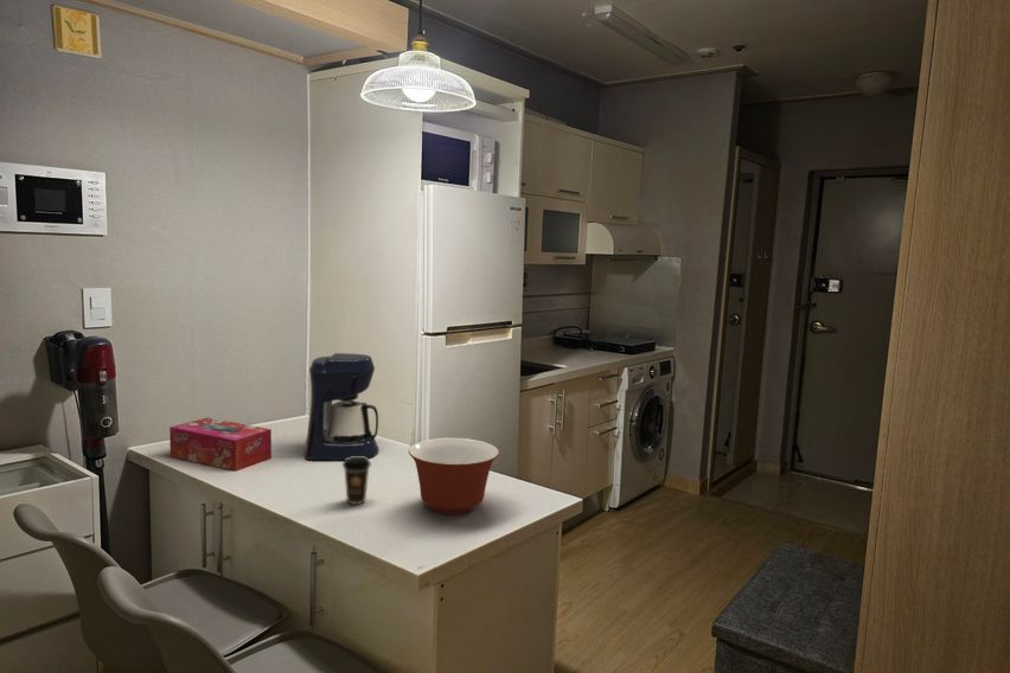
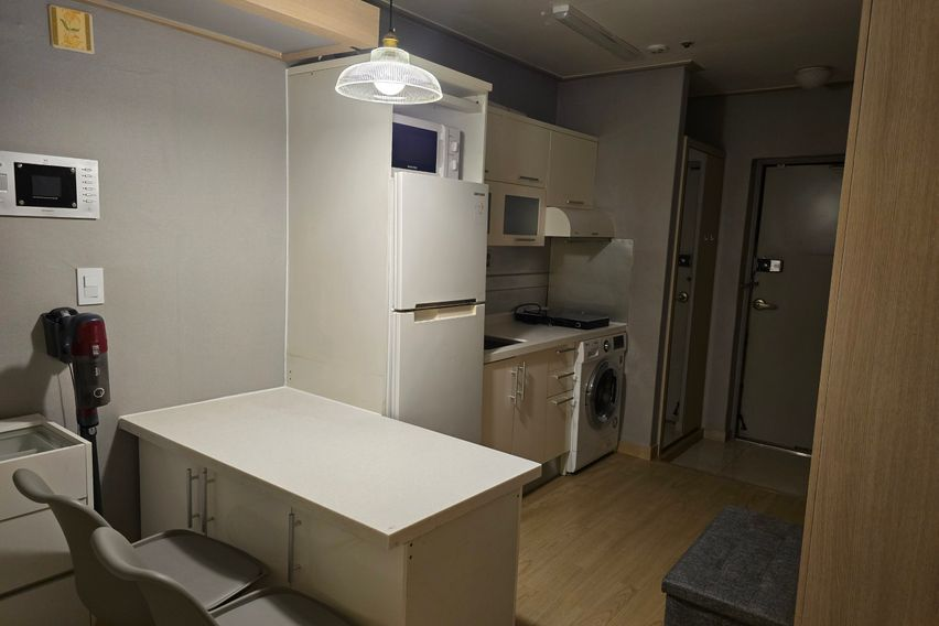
- mixing bowl [408,437,500,515]
- coffee cup [341,456,372,506]
- coffee maker [303,352,381,461]
- tissue box [168,417,273,472]
